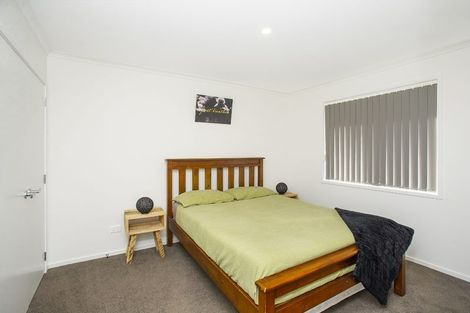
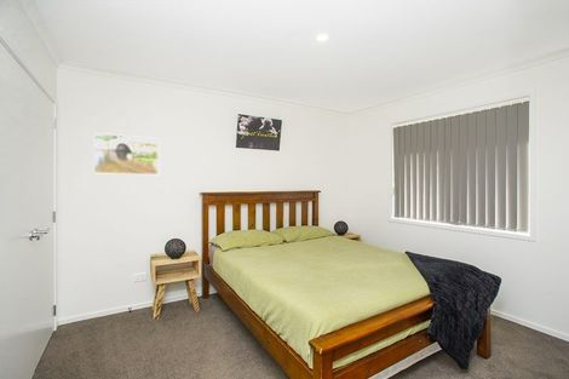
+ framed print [92,132,160,176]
